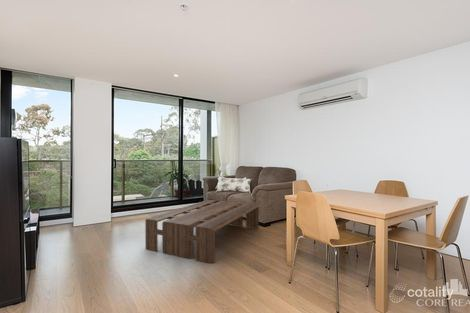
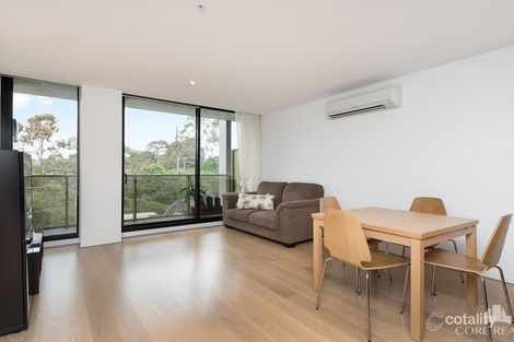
- coffee table [144,199,260,264]
